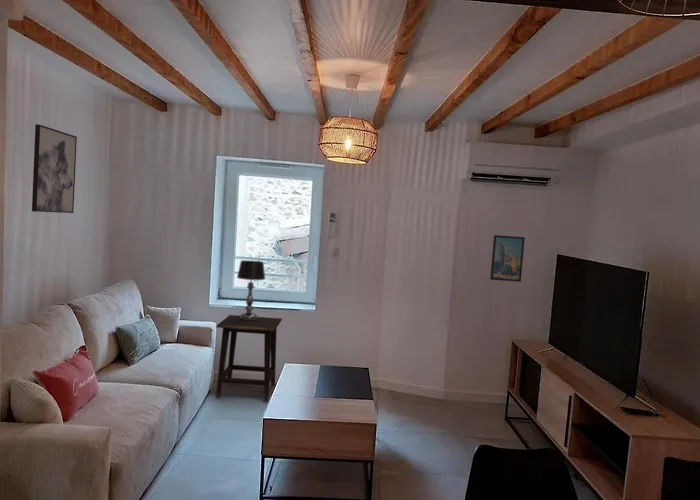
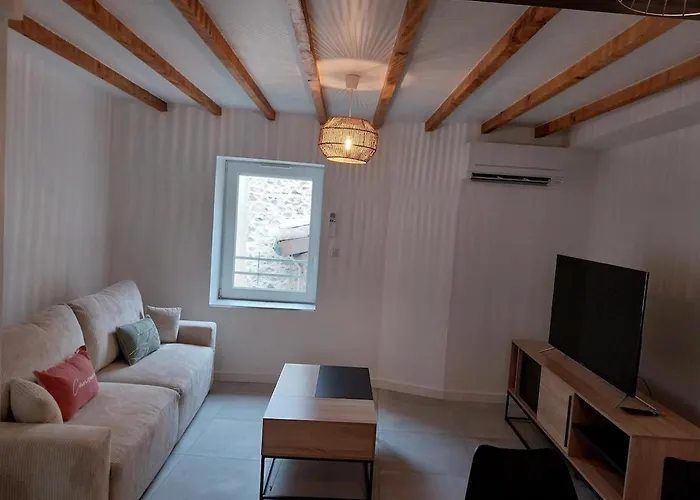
- table lamp [236,259,266,320]
- wall art [31,123,78,214]
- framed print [489,234,526,283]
- side table [215,314,283,403]
